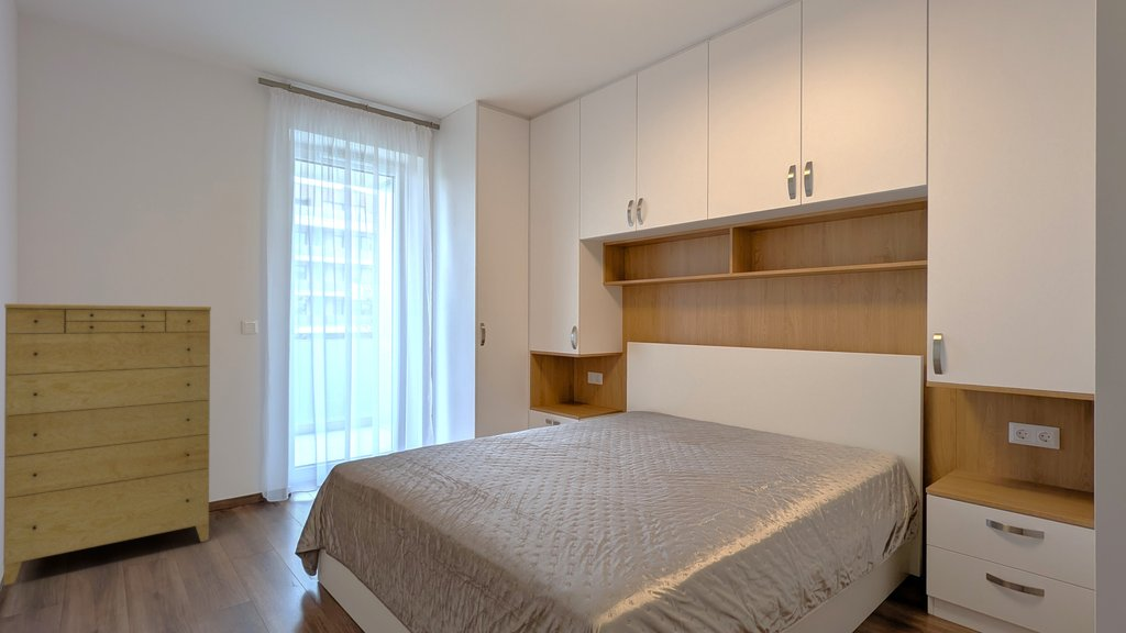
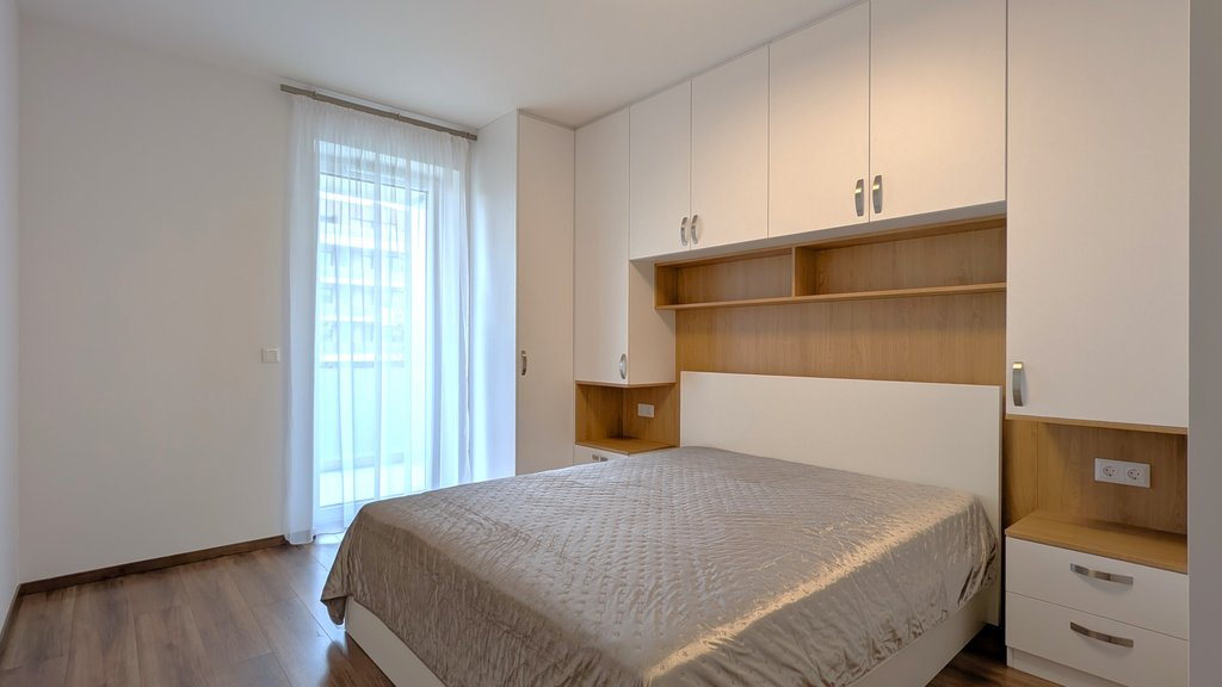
- dresser [2,302,212,587]
